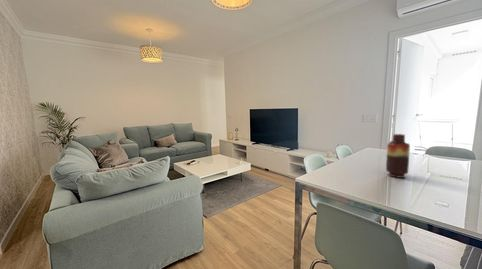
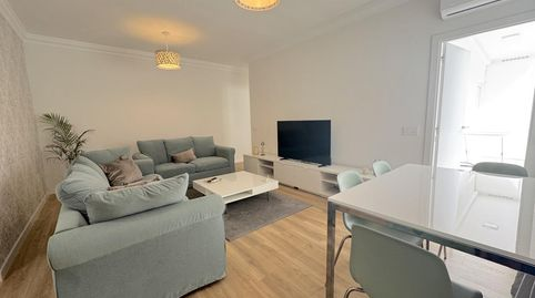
- vase [385,133,411,179]
